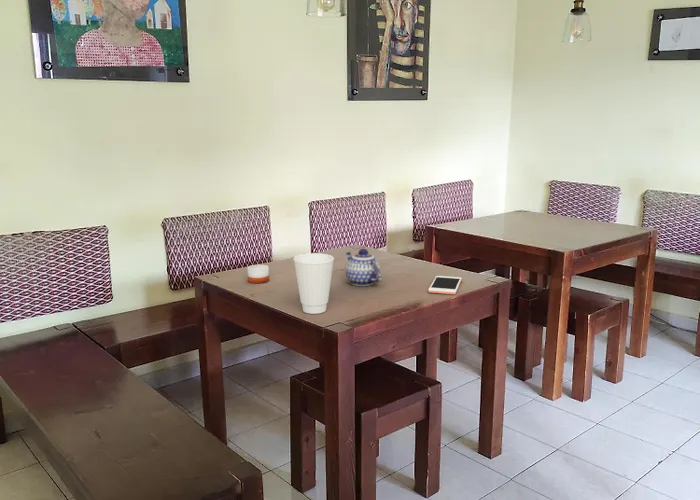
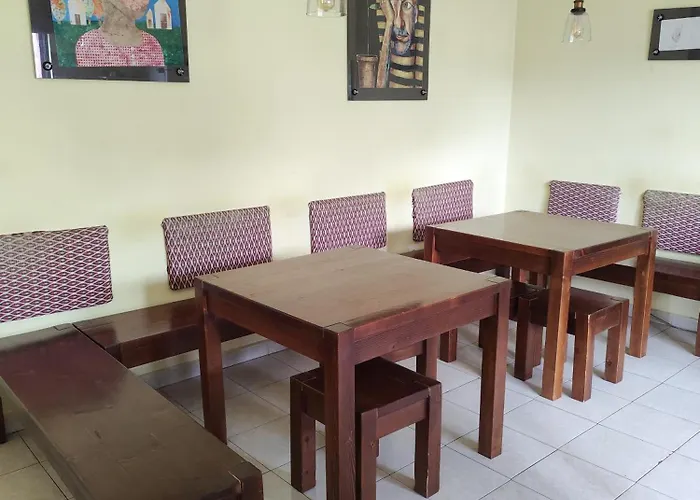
- cup [293,252,335,315]
- teapot [345,248,383,287]
- cell phone [427,275,463,295]
- candle [247,258,270,284]
